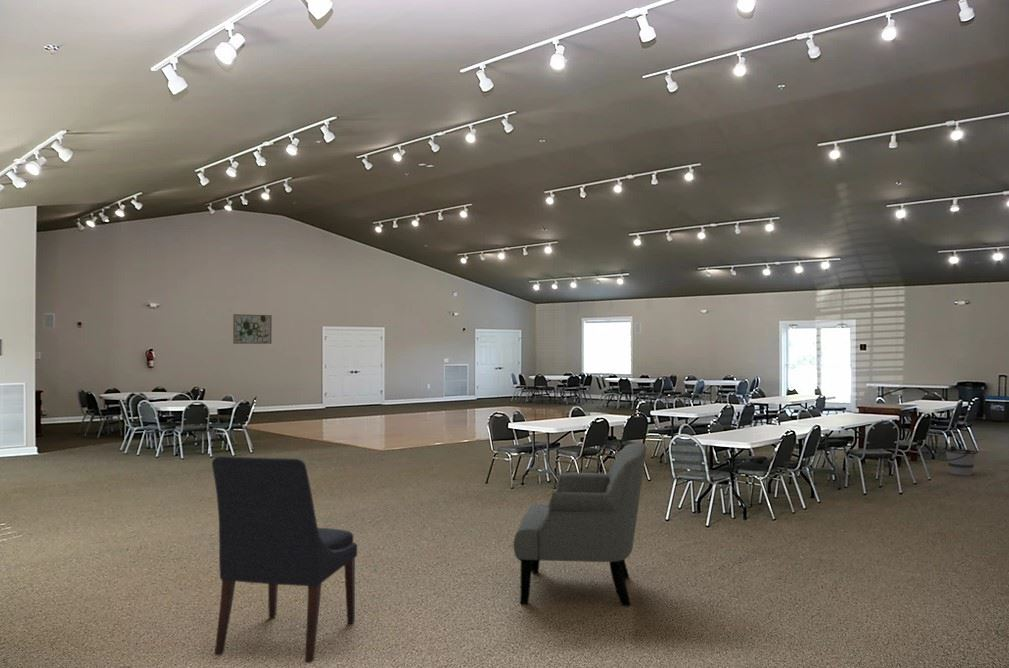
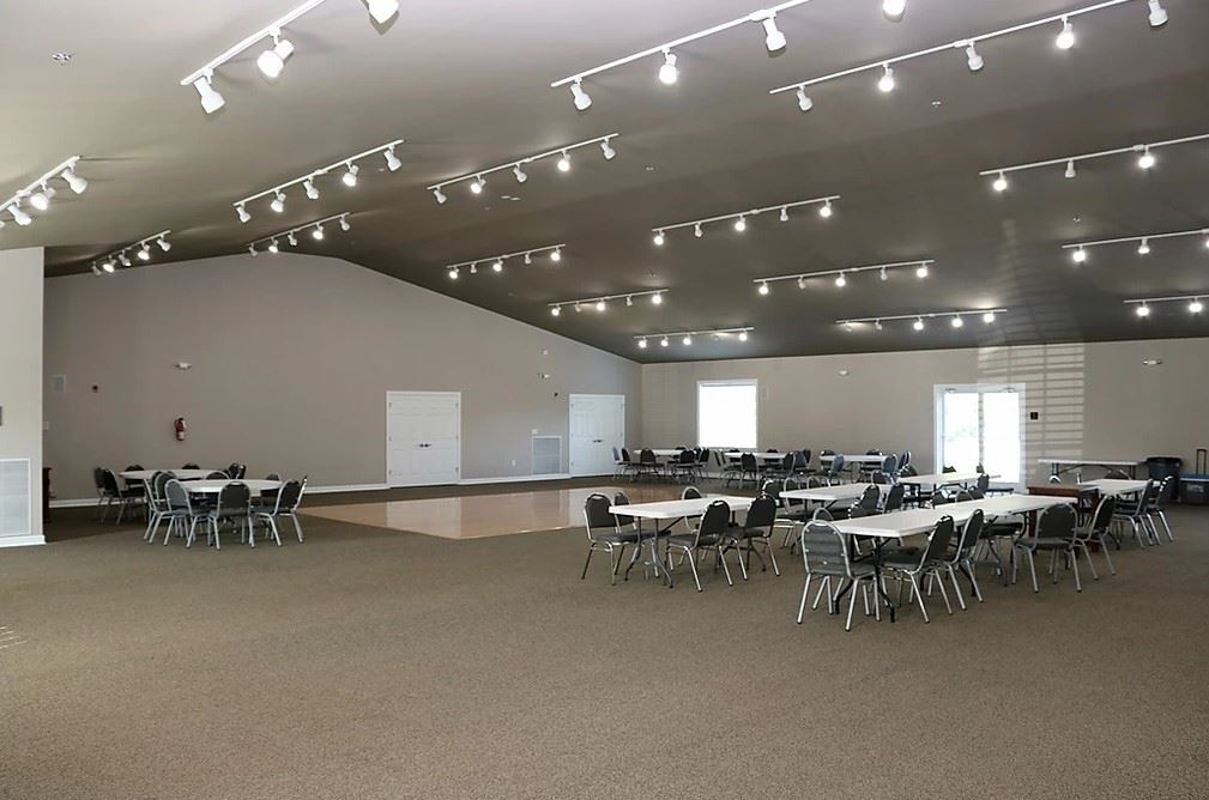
- chair [211,455,358,664]
- wall art [232,313,273,345]
- bucket [936,445,978,477]
- chair [513,441,647,608]
